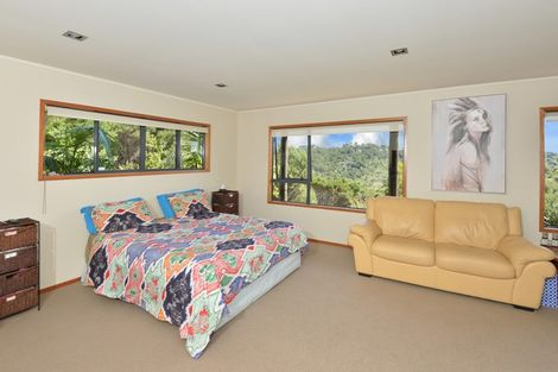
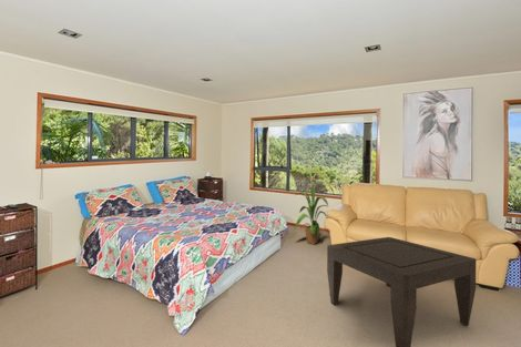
+ coffee table [326,236,477,347]
+ house plant [293,185,330,246]
